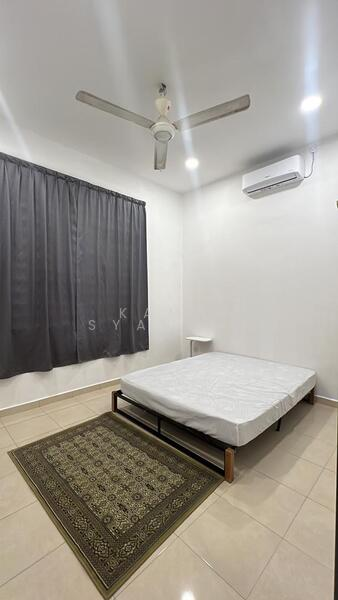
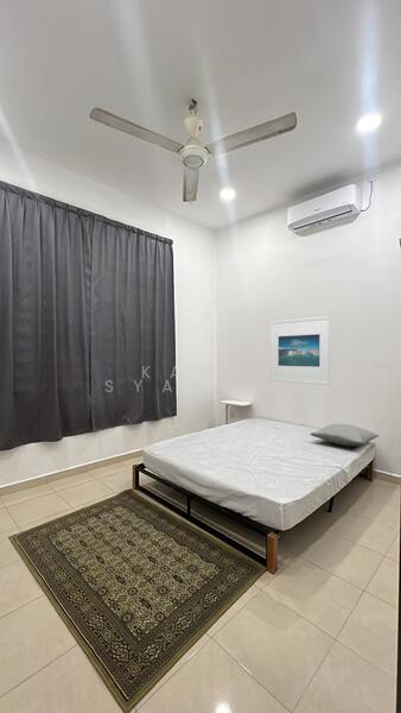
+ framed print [269,315,331,386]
+ pillow [308,423,381,448]
